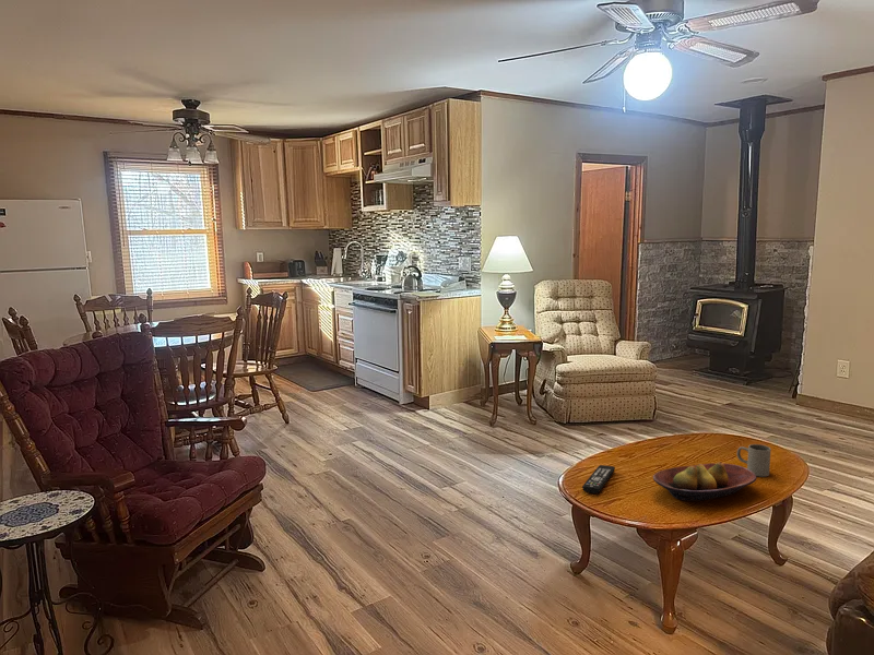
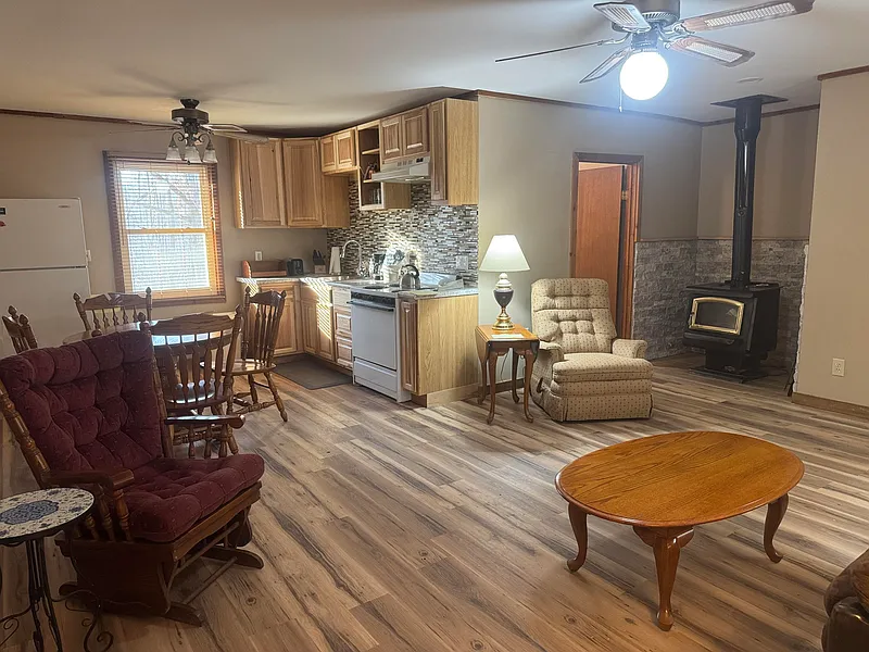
- remote control [581,464,616,495]
- fruit bowl [652,461,757,502]
- mug [735,443,772,478]
